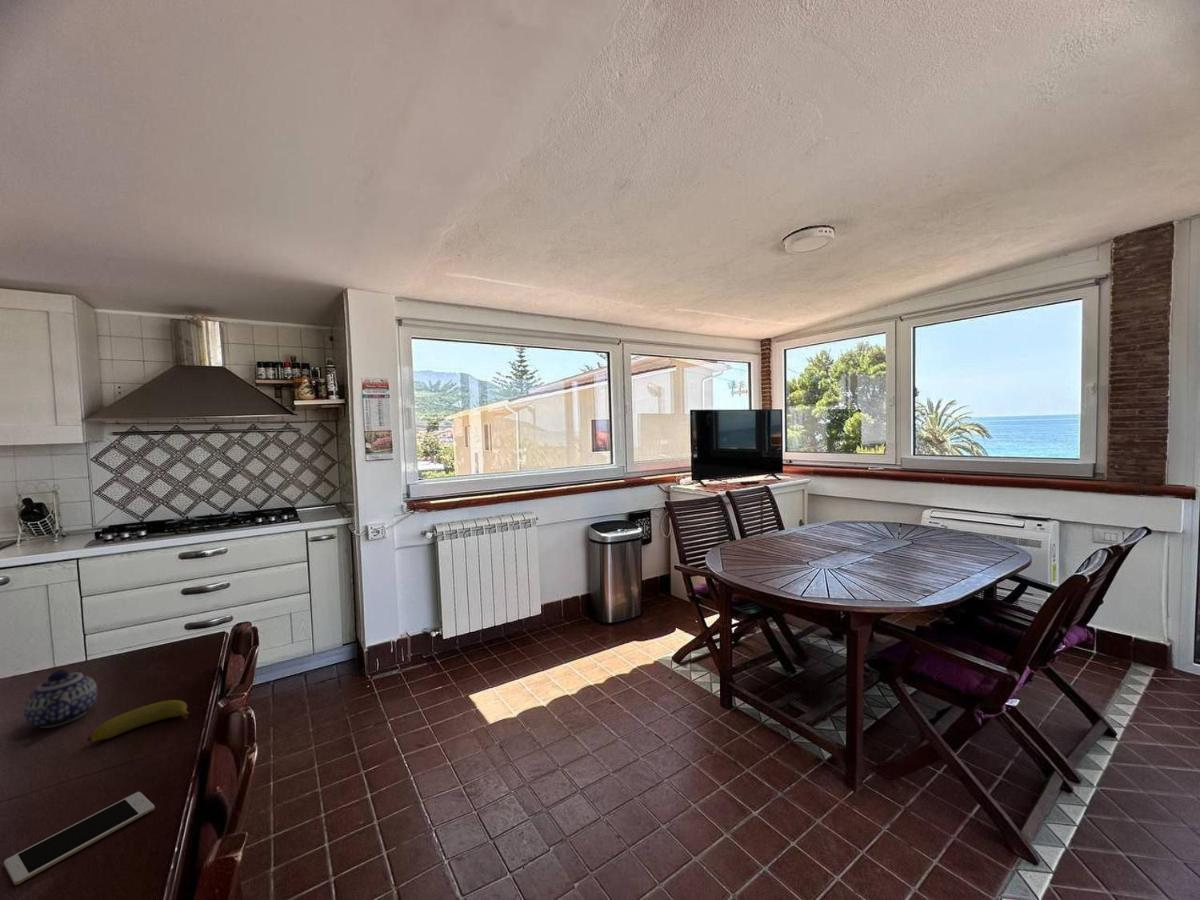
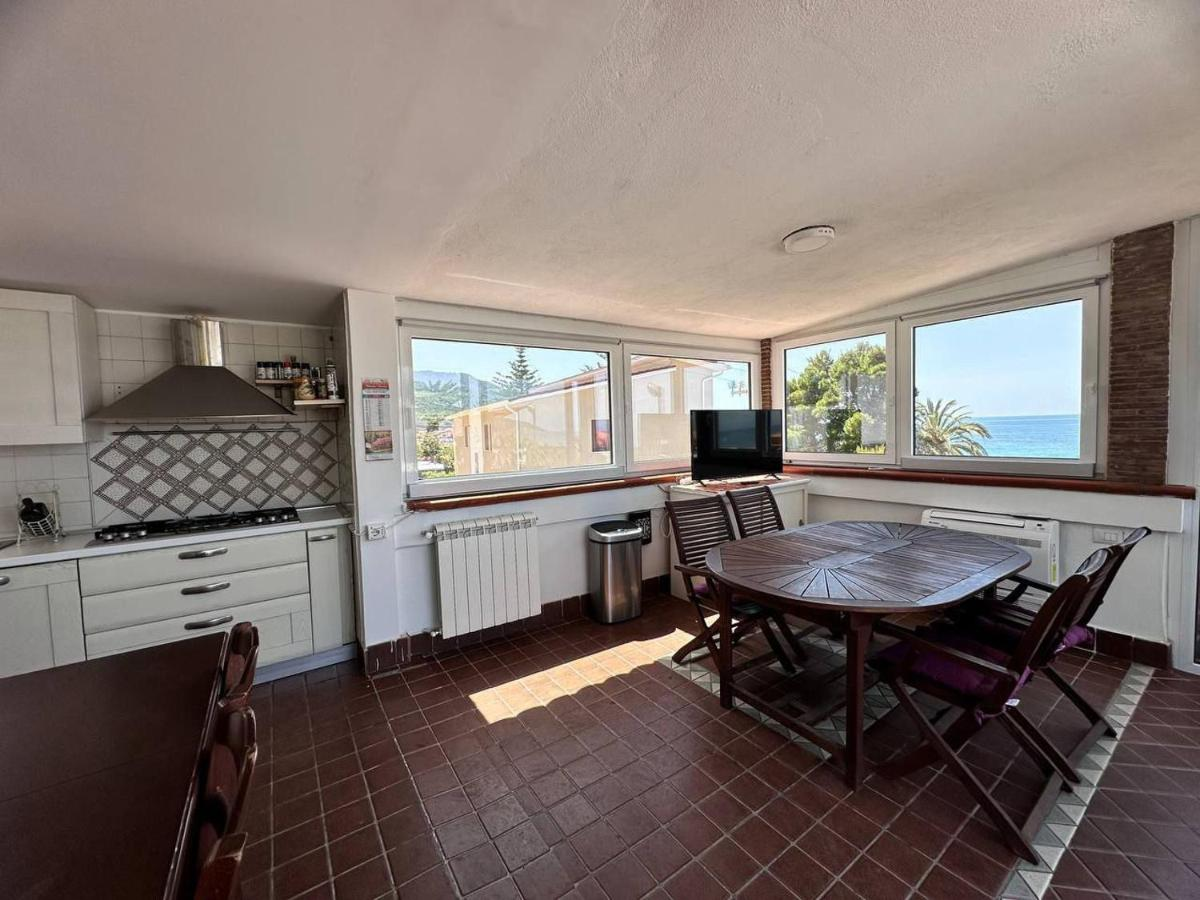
- teapot [23,669,98,729]
- cell phone [3,791,155,886]
- banana [86,699,194,743]
